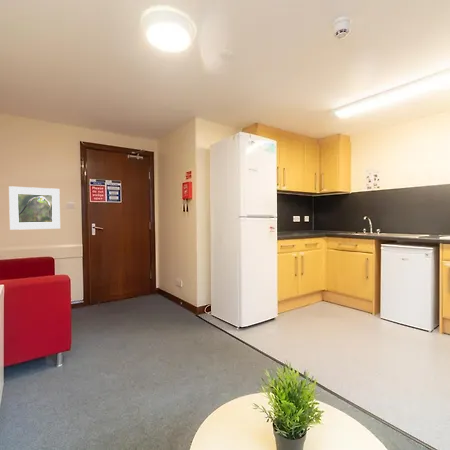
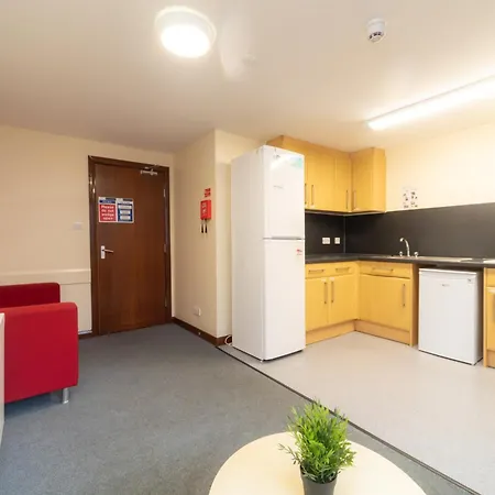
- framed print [8,185,61,231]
